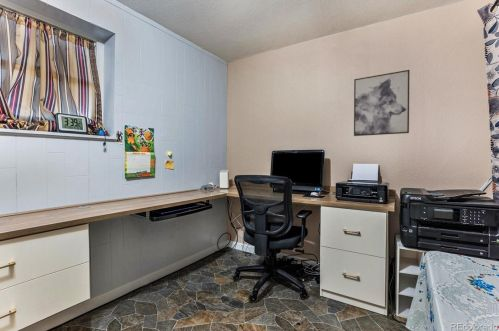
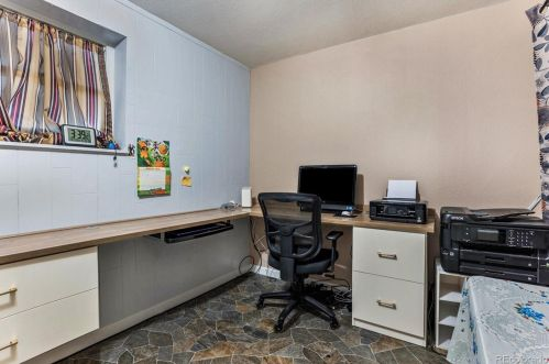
- wall art [353,69,411,137]
